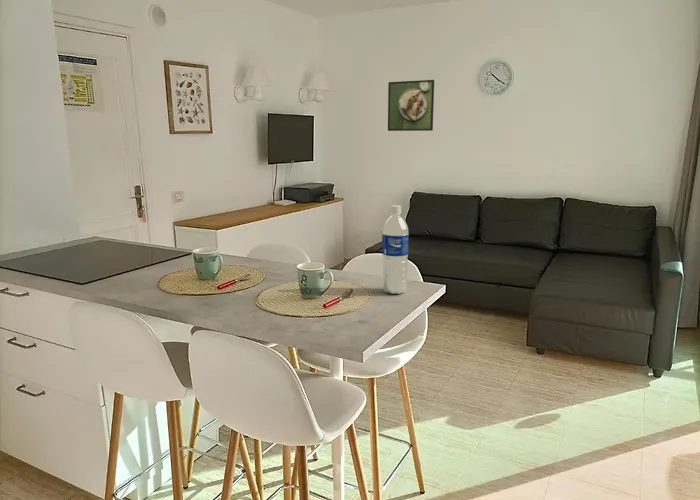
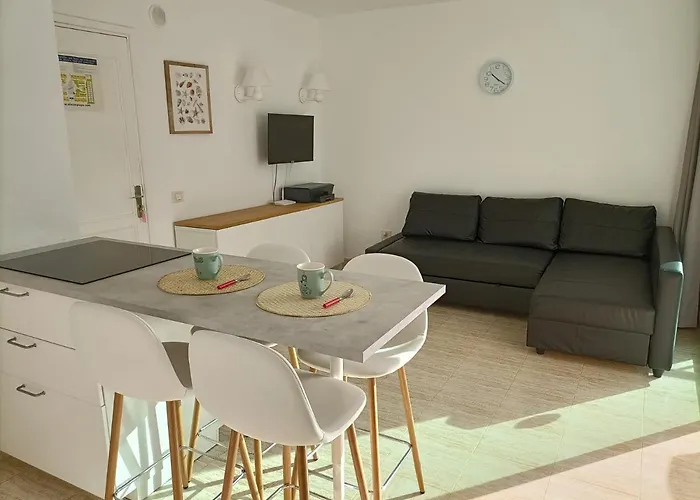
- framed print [387,79,435,132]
- water bottle [381,204,410,295]
